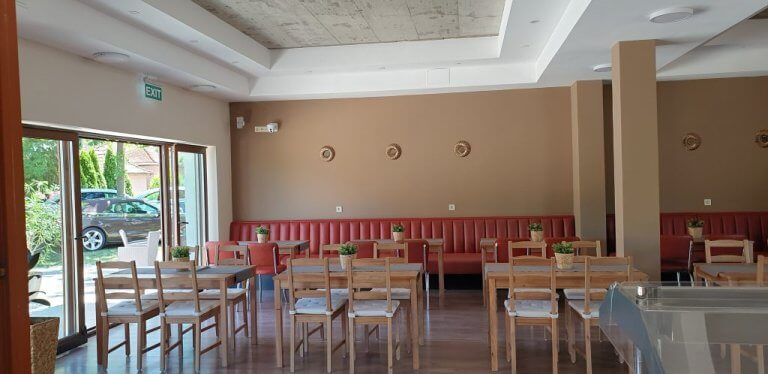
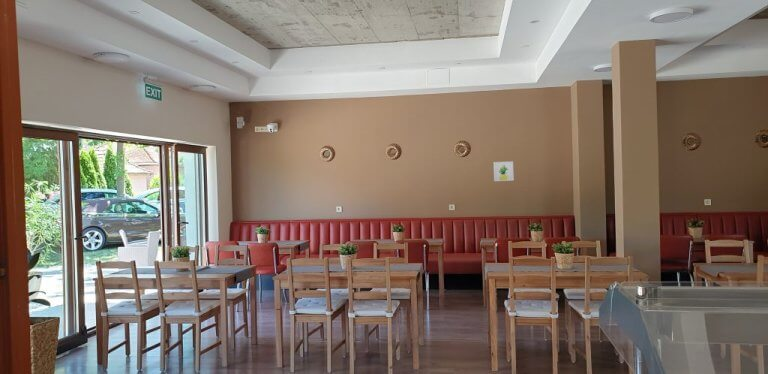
+ wall art [493,161,515,182]
